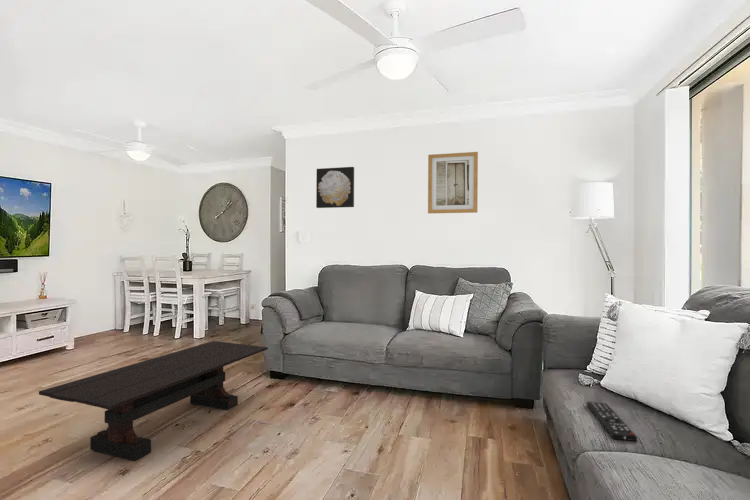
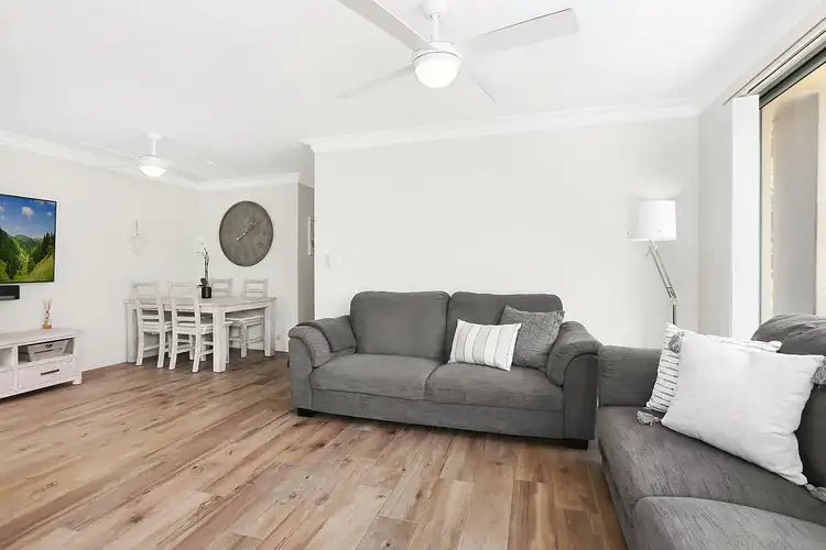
- coffee table [38,340,269,462]
- wall art [315,166,355,209]
- wall art [427,151,479,214]
- remote control [586,401,638,442]
